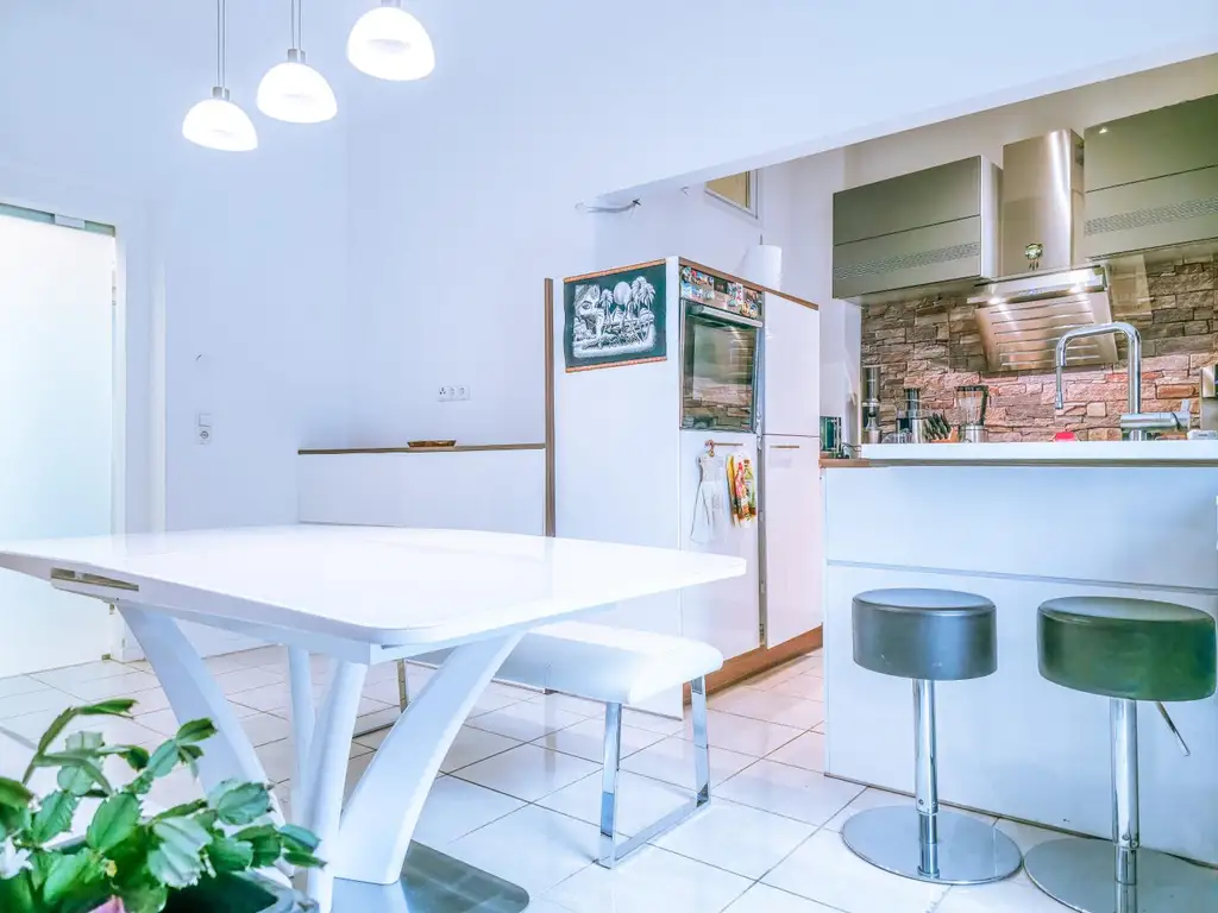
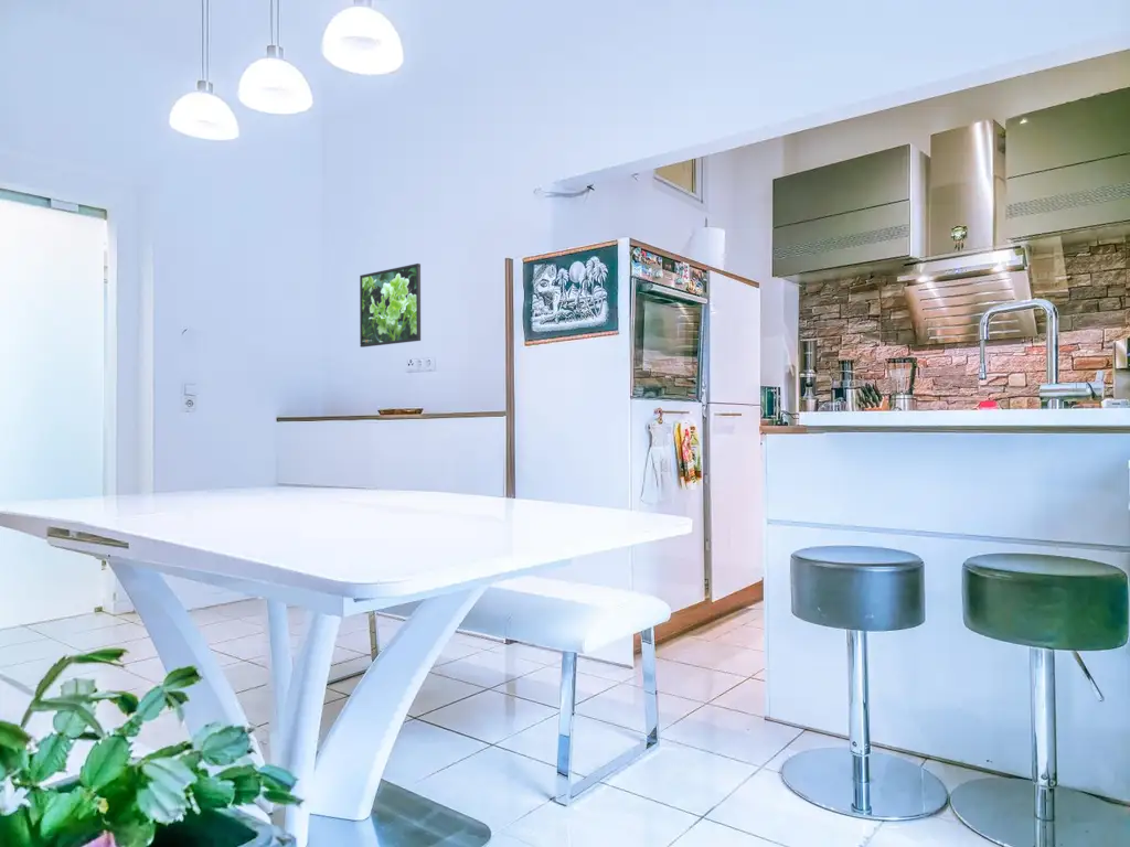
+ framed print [359,262,422,349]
